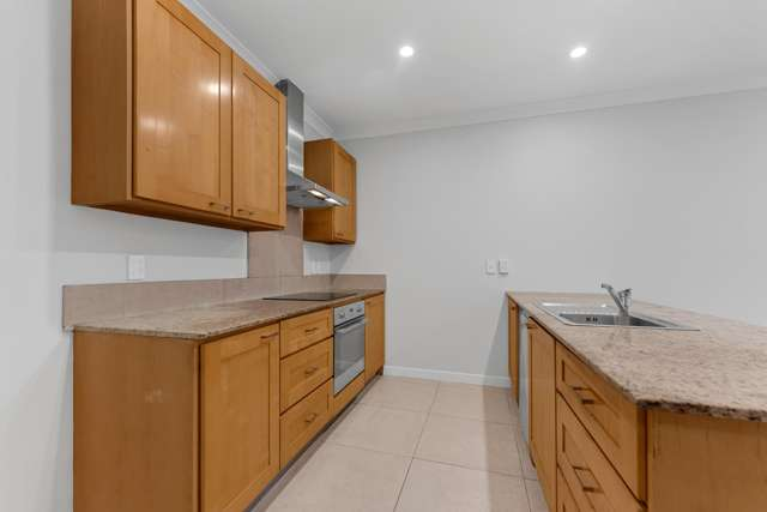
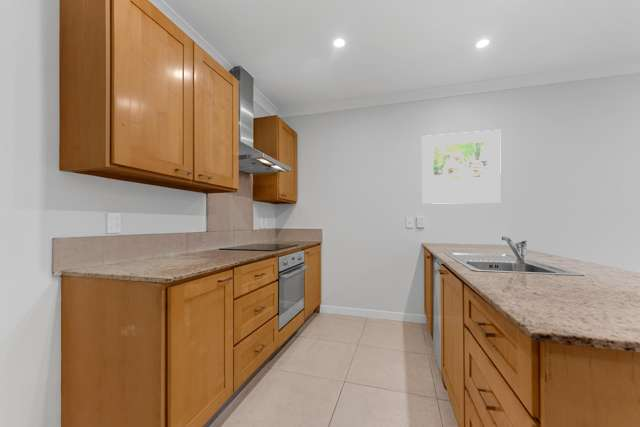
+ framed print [421,129,502,205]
